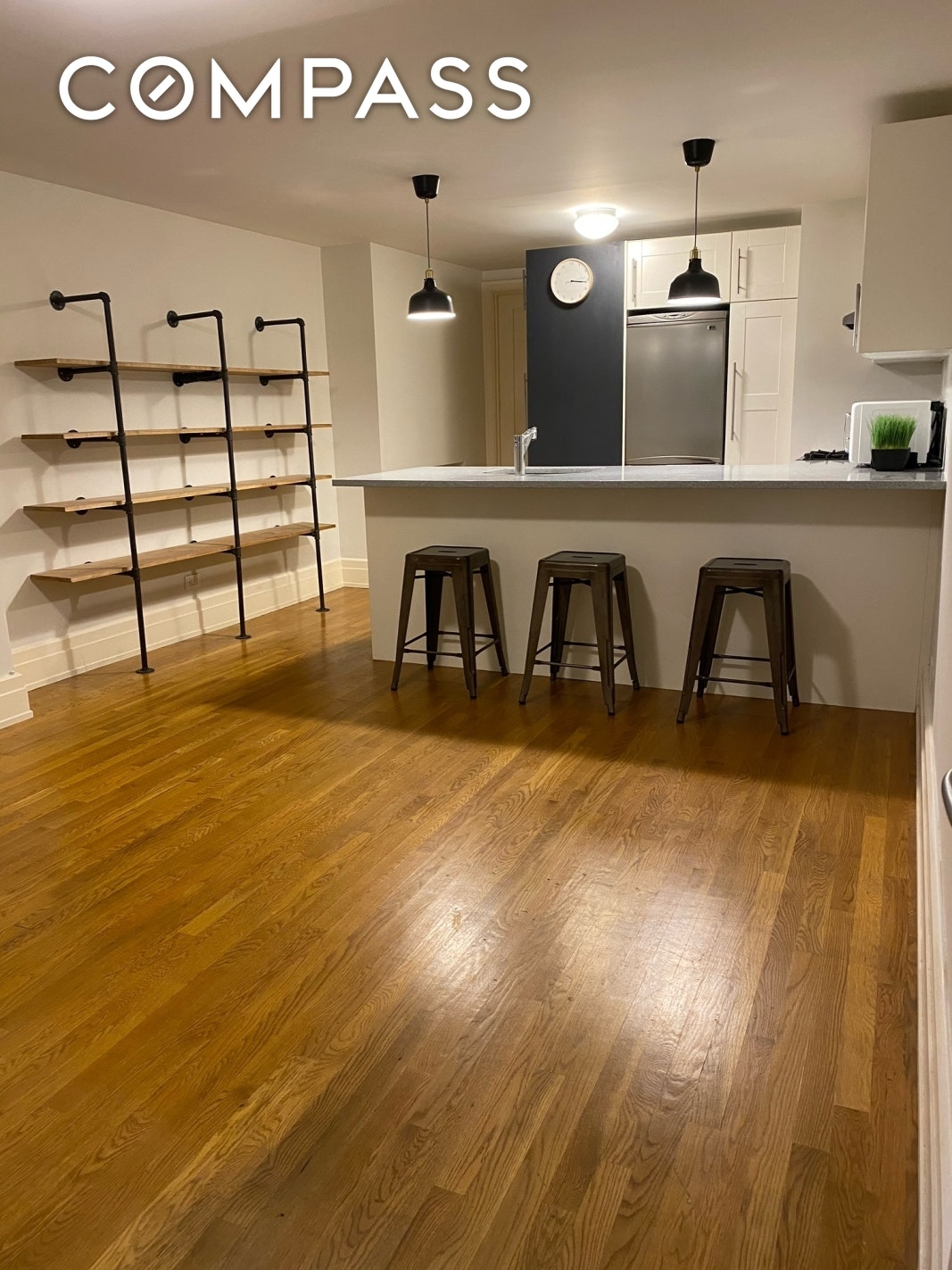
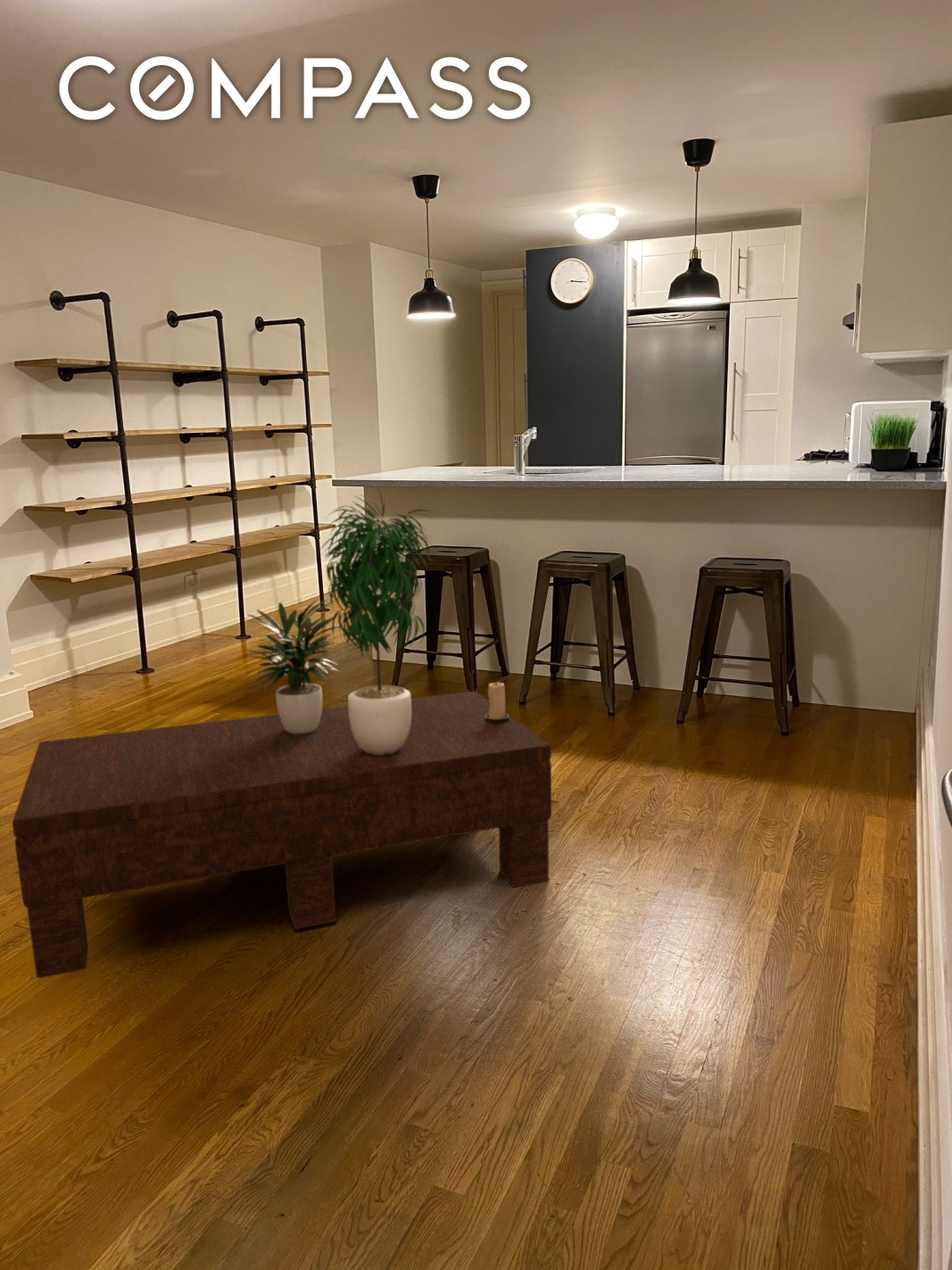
+ candle [485,680,509,723]
+ coffee table [12,690,552,979]
+ potted plant [244,487,435,755]
